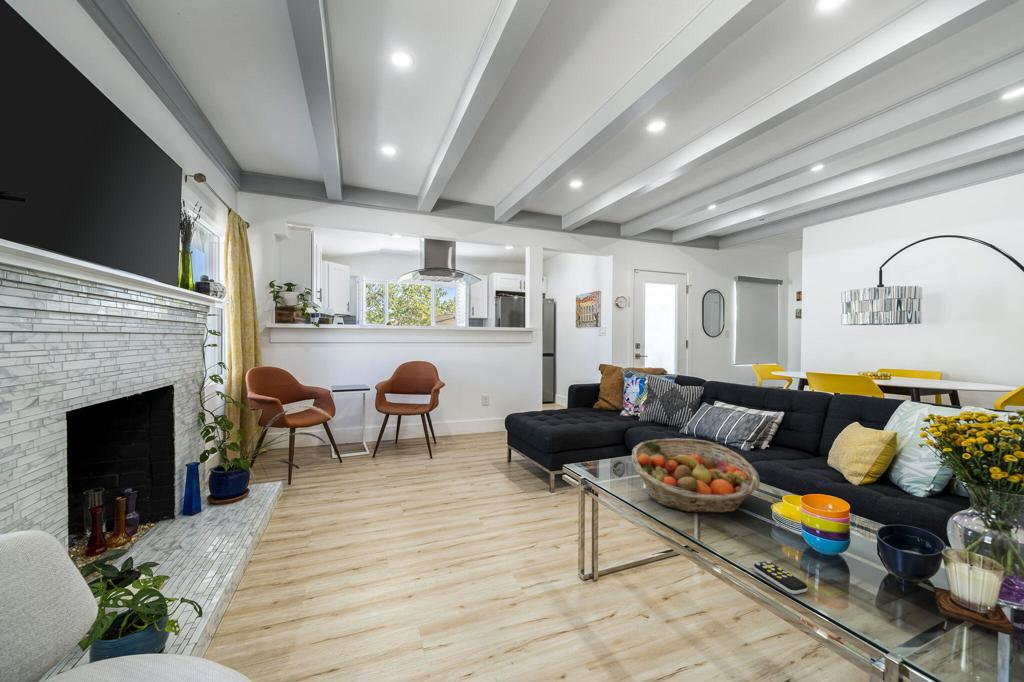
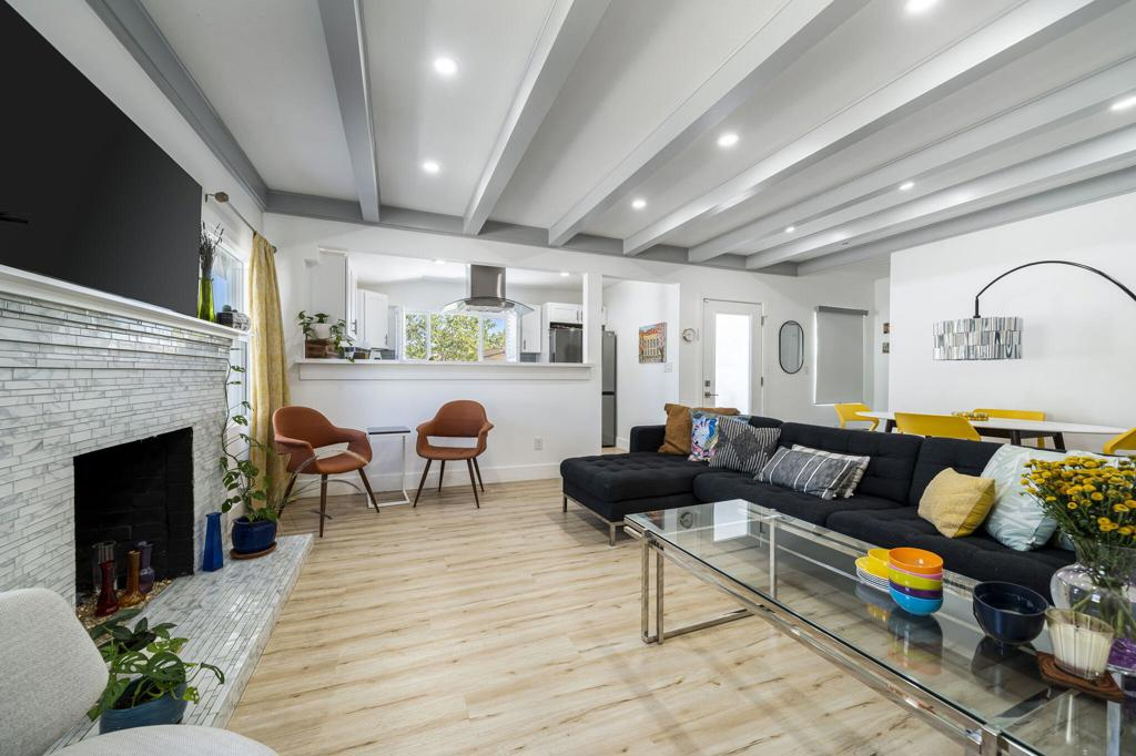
- remote control [753,560,808,595]
- fruit basket [631,437,761,514]
